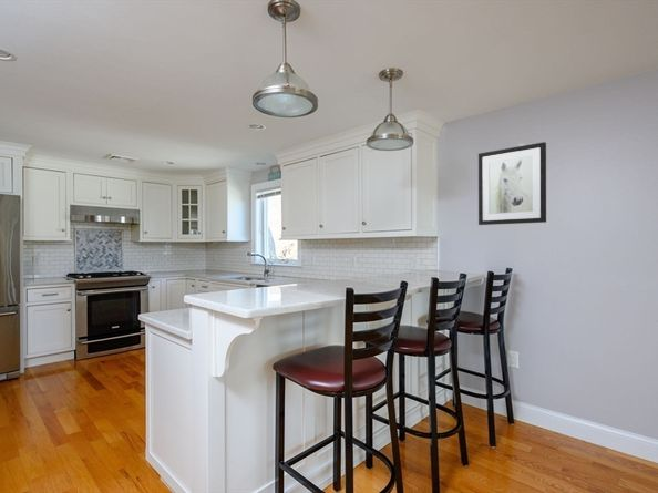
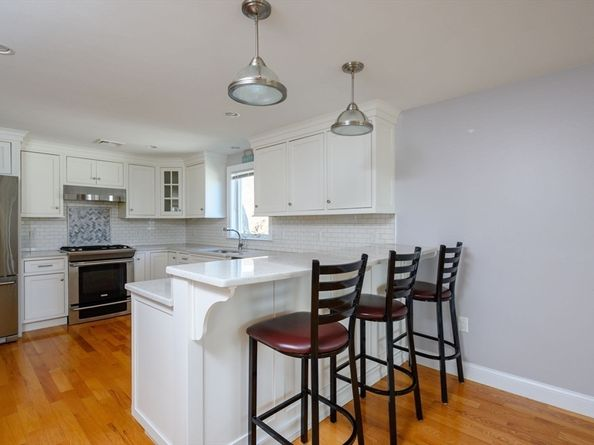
- wall art [477,141,547,226]
